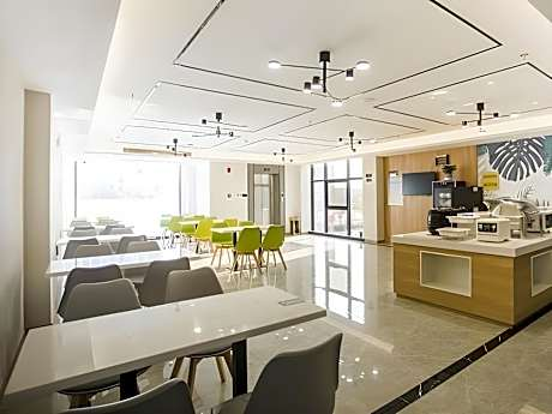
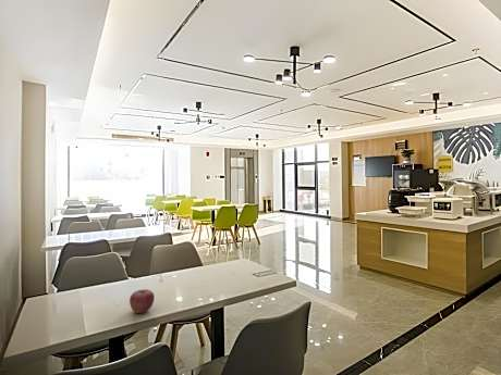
+ apple [129,288,156,314]
